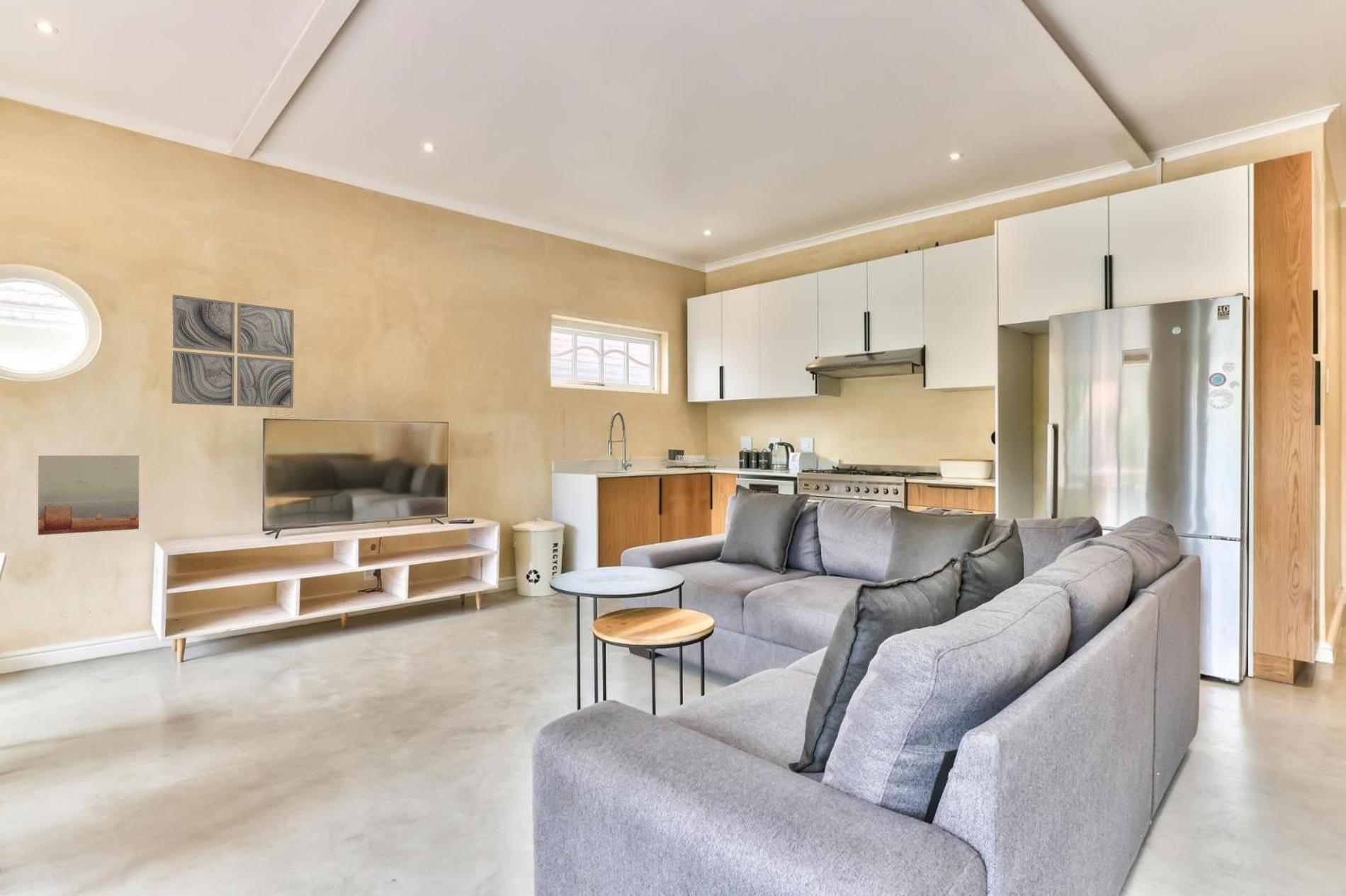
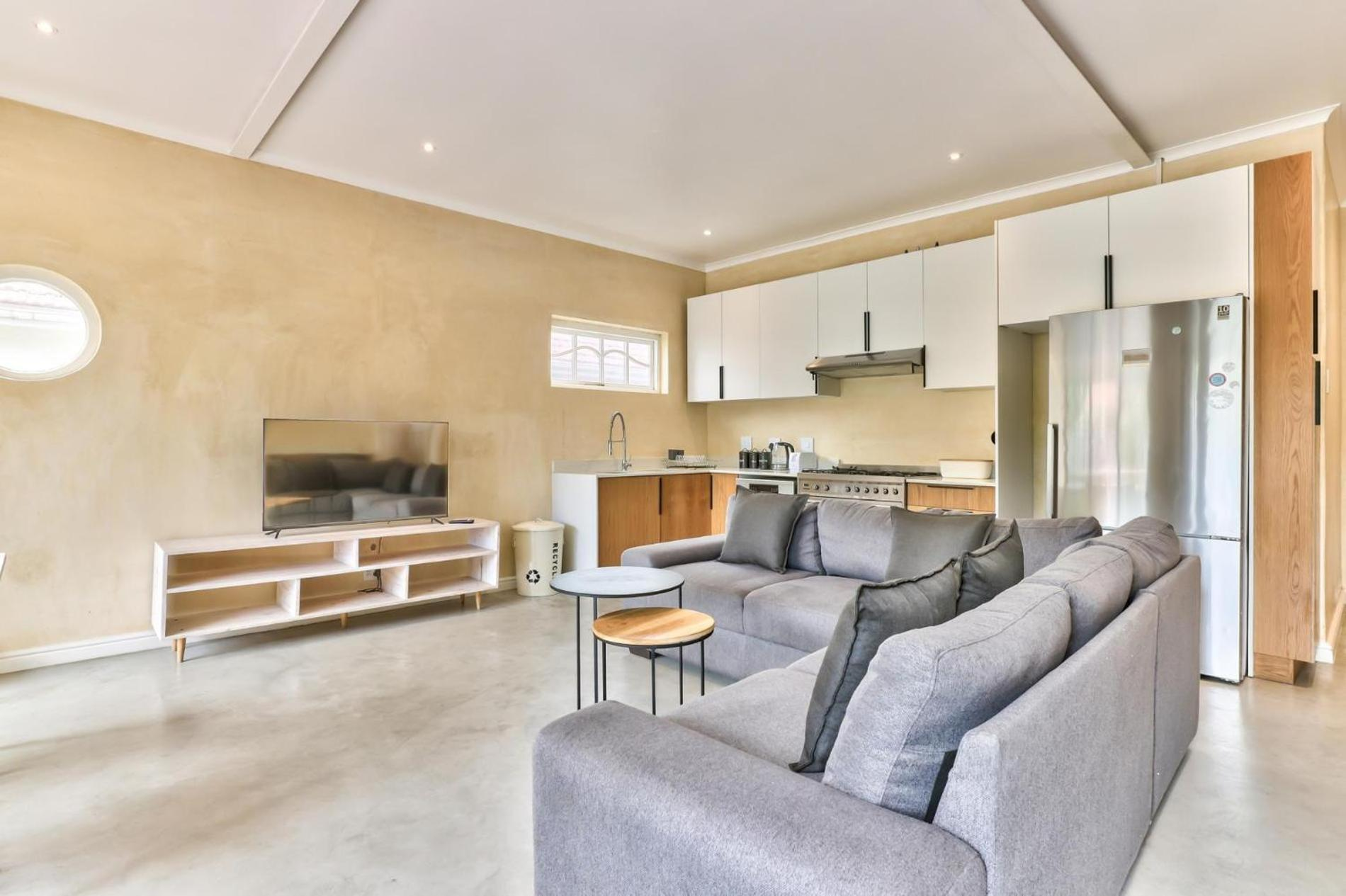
- wall art [38,455,140,536]
- wall art [171,294,295,409]
